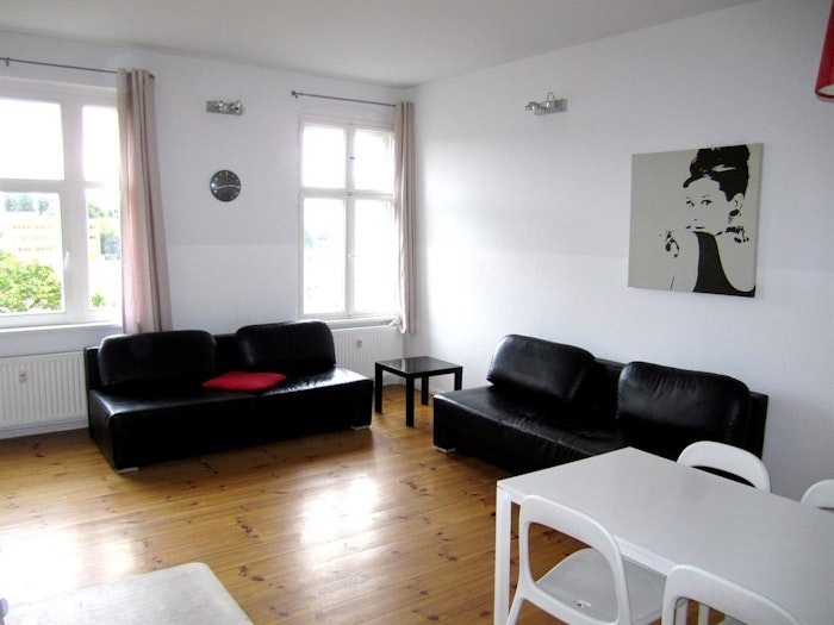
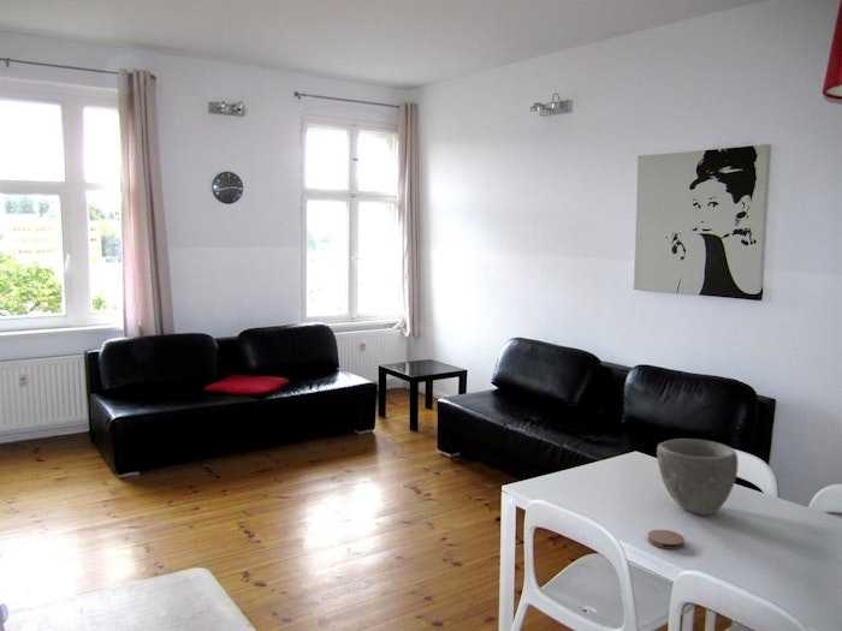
+ coaster [646,529,686,550]
+ bowl [656,437,740,516]
